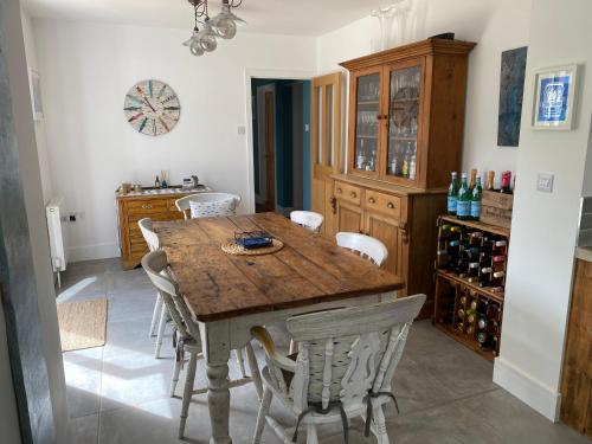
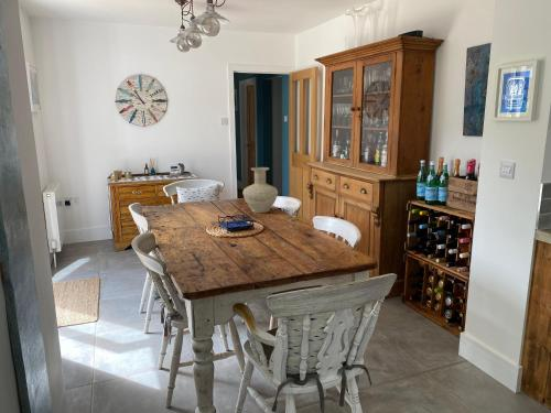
+ vase [242,166,279,214]
